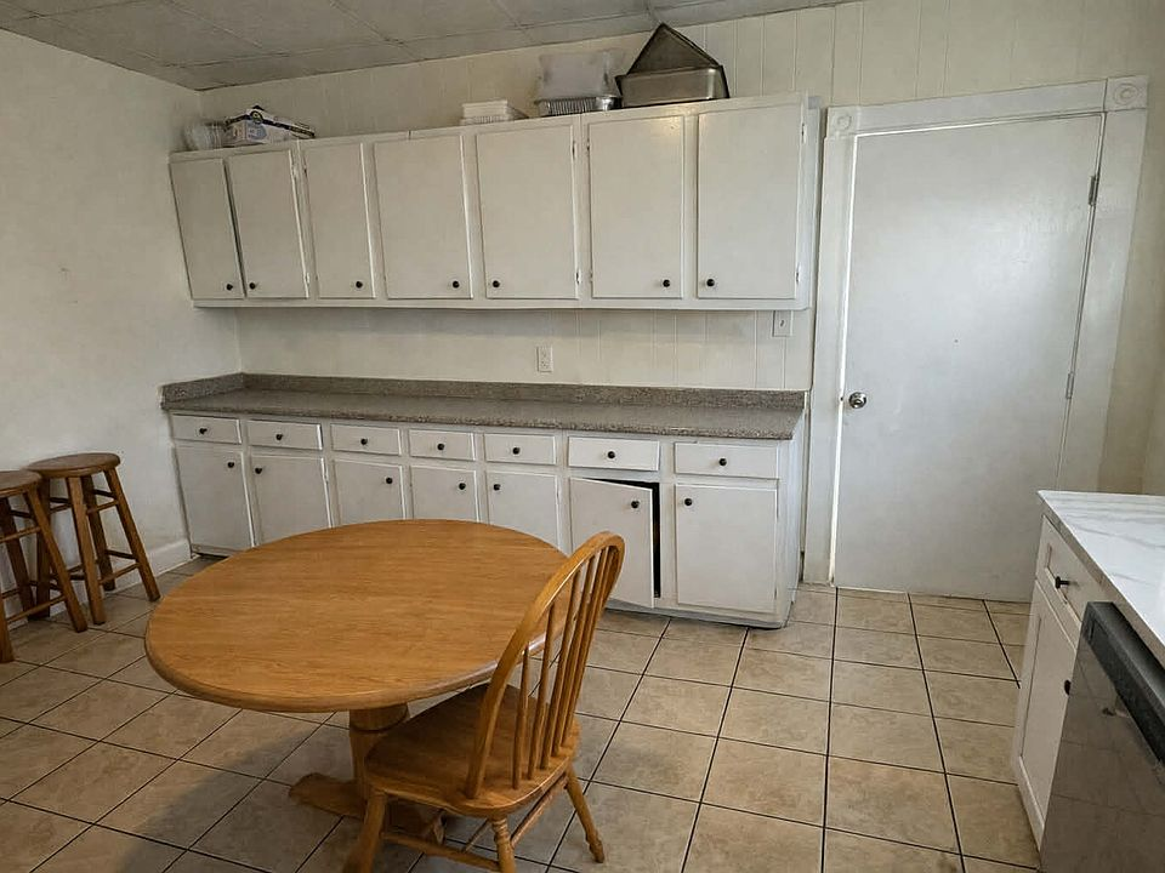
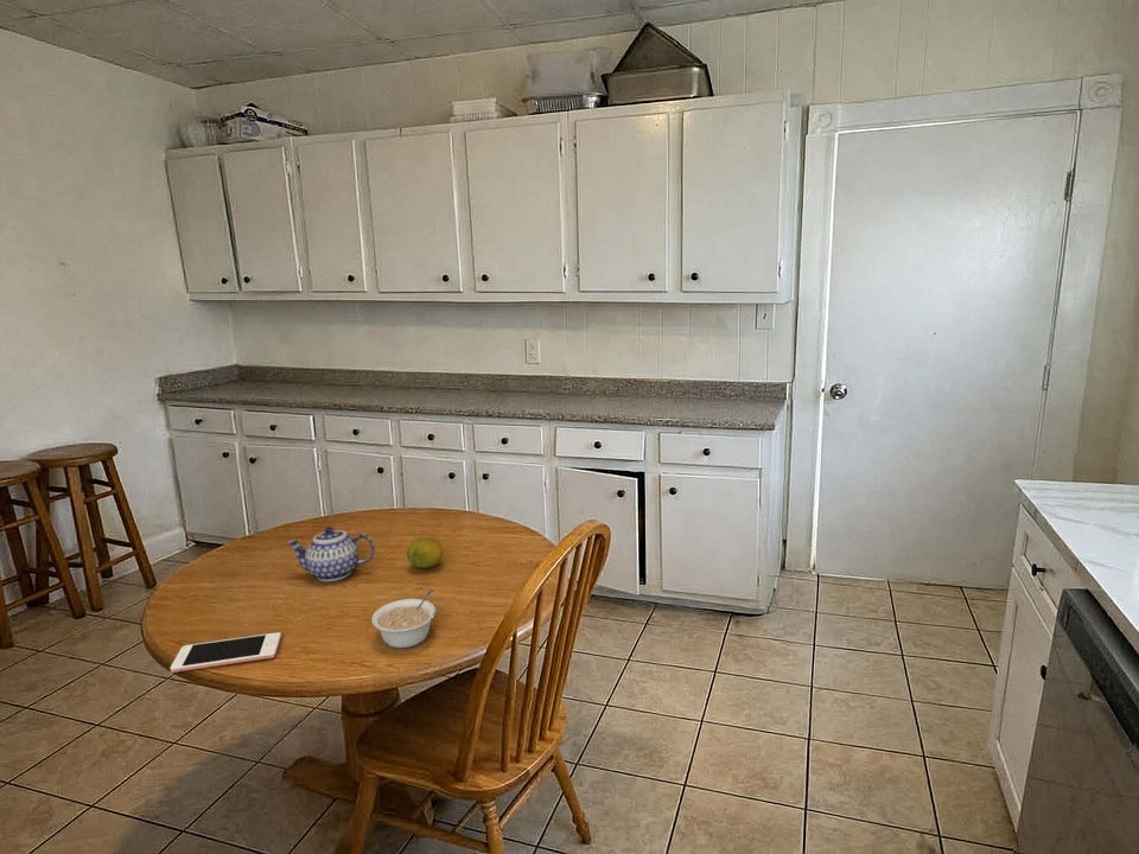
+ fruit [406,536,445,569]
+ legume [371,588,437,649]
+ cell phone [170,631,282,674]
+ teapot [286,525,376,582]
